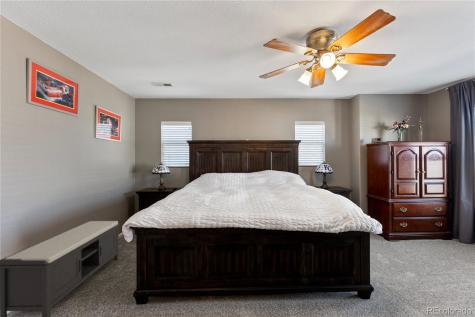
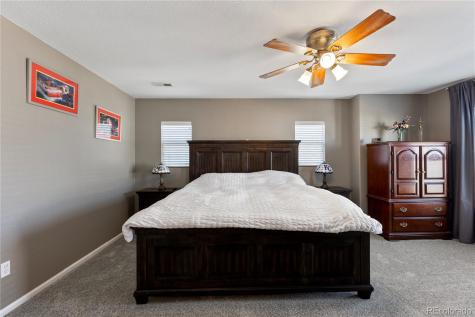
- bench [0,220,121,317]
